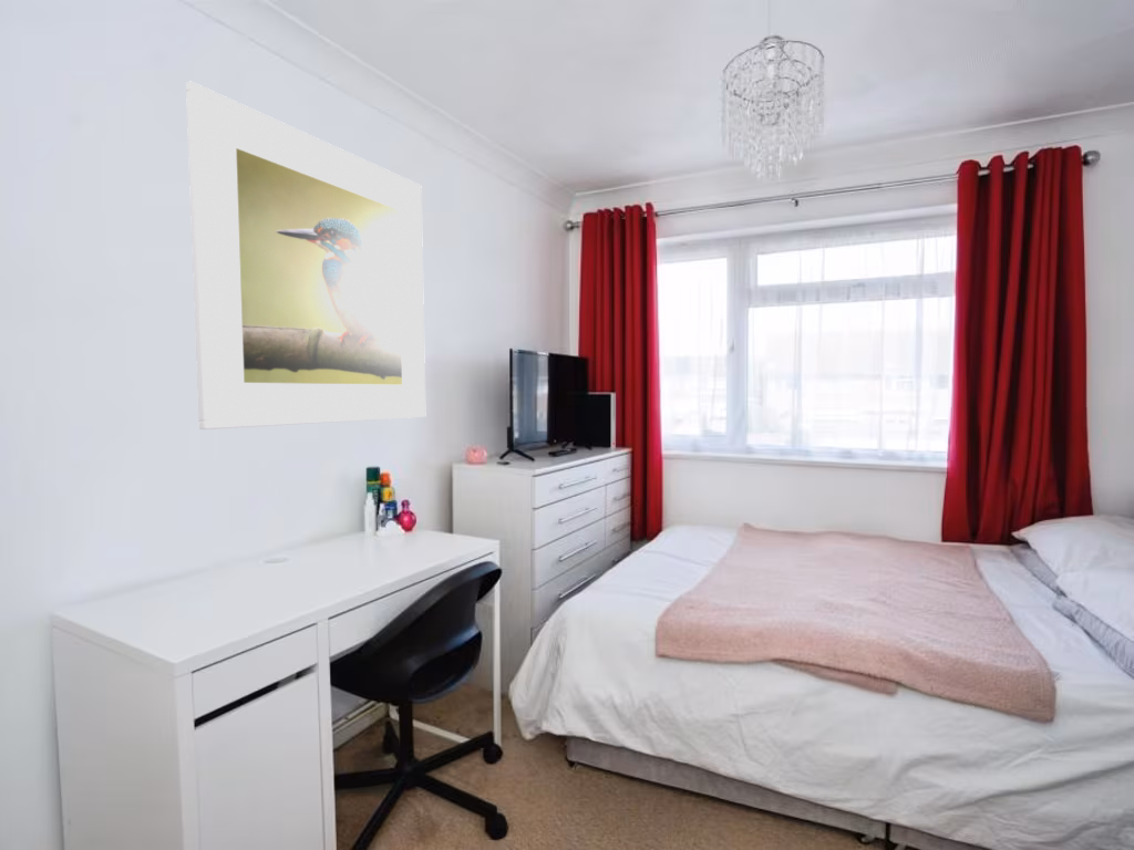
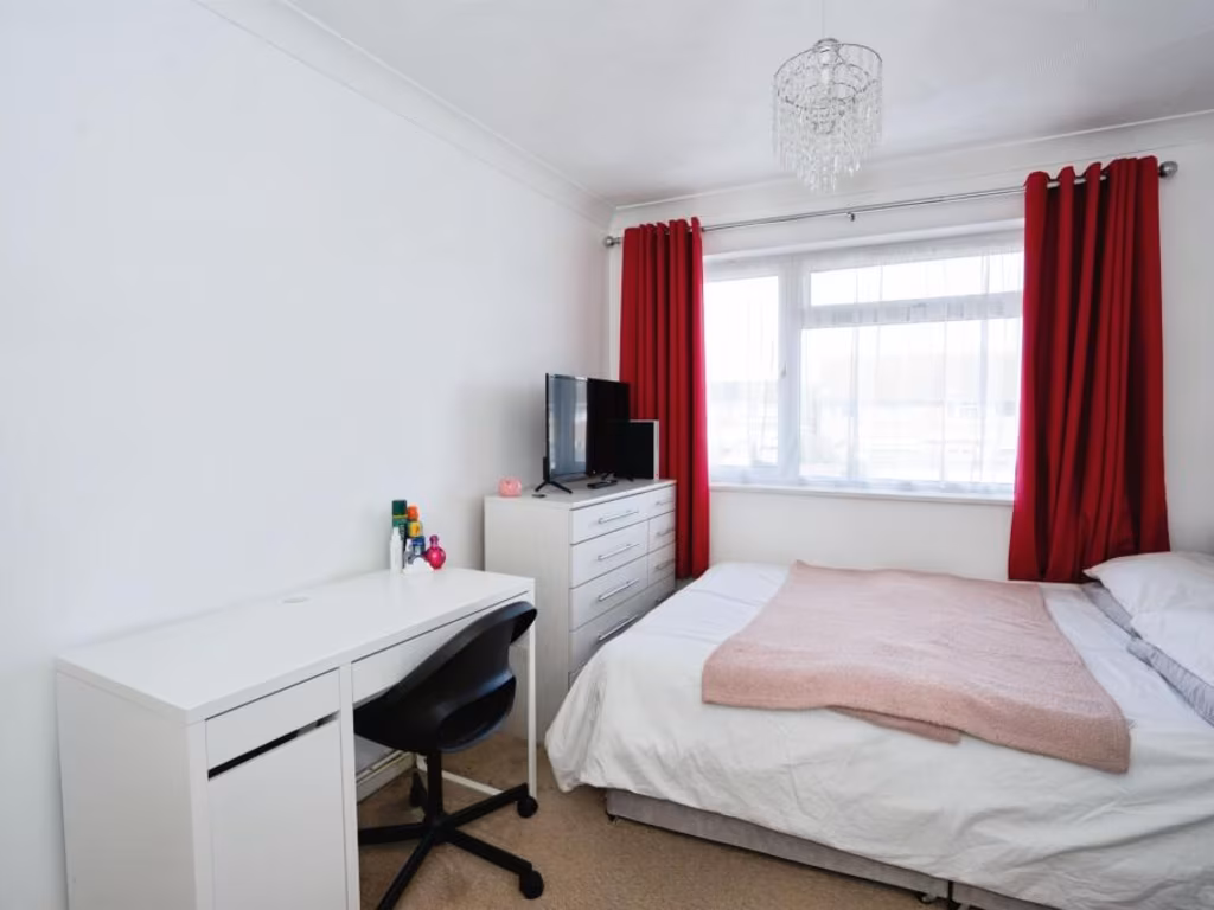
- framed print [185,81,426,431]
